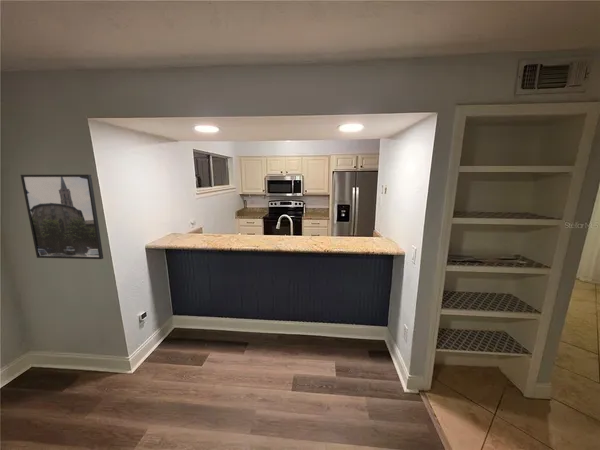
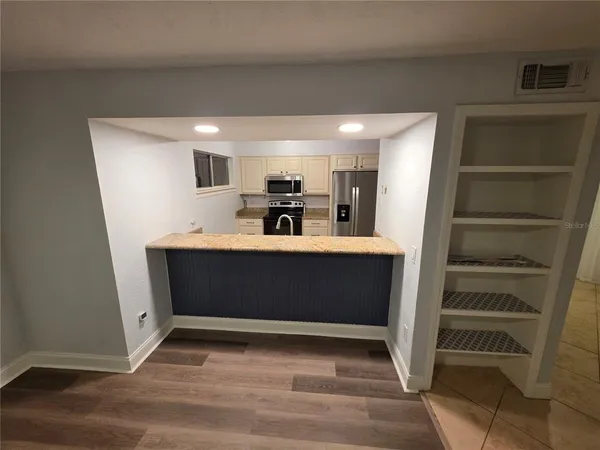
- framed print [20,173,104,260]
